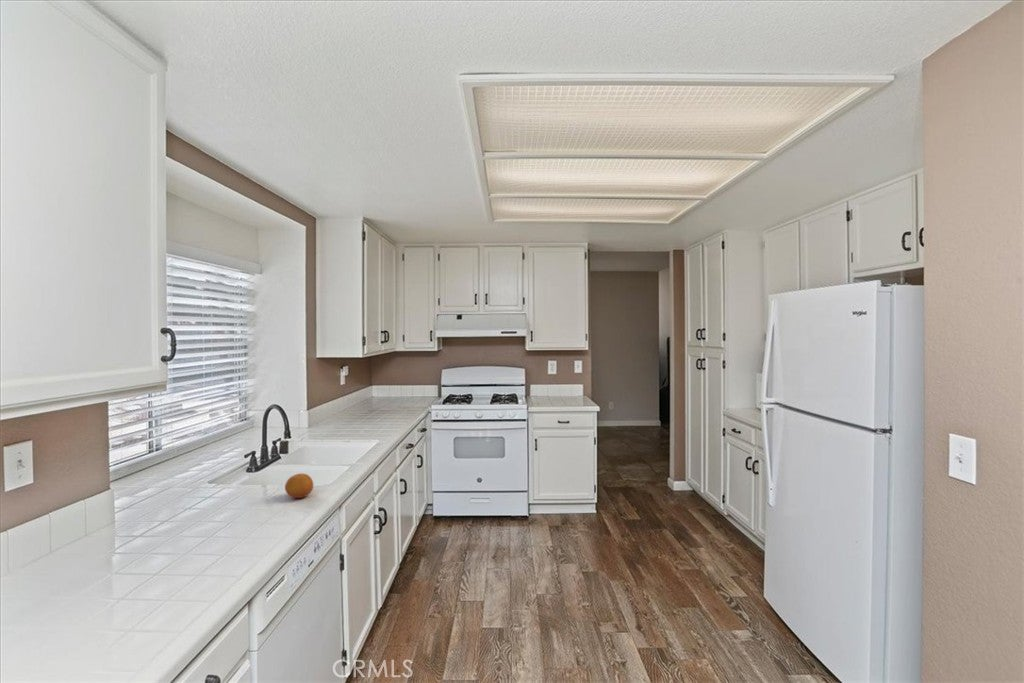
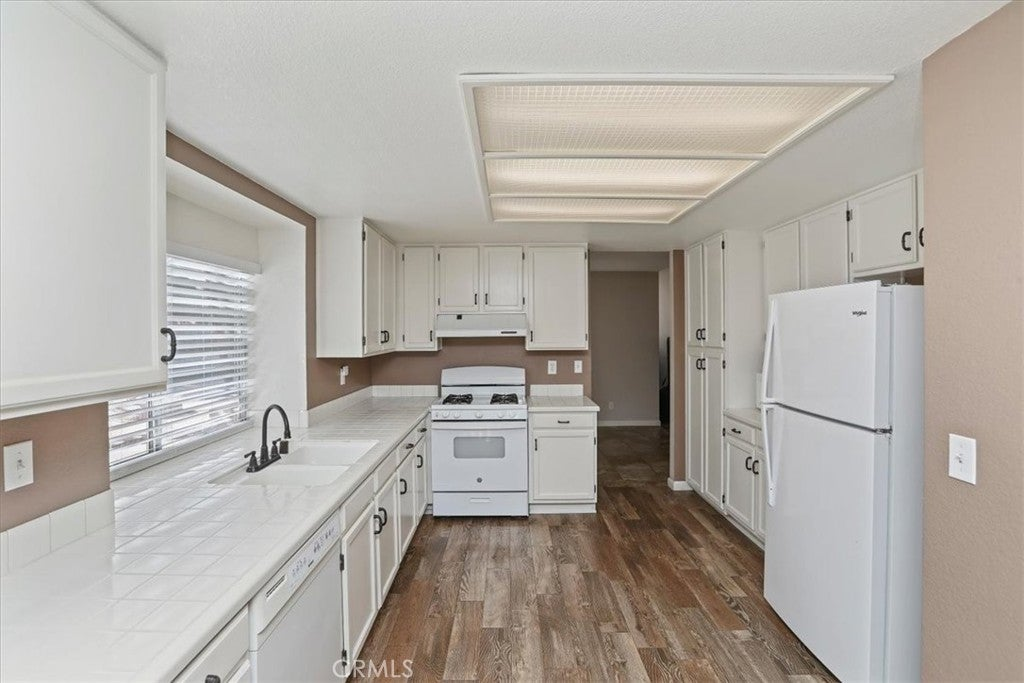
- fruit [284,473,314,499]
